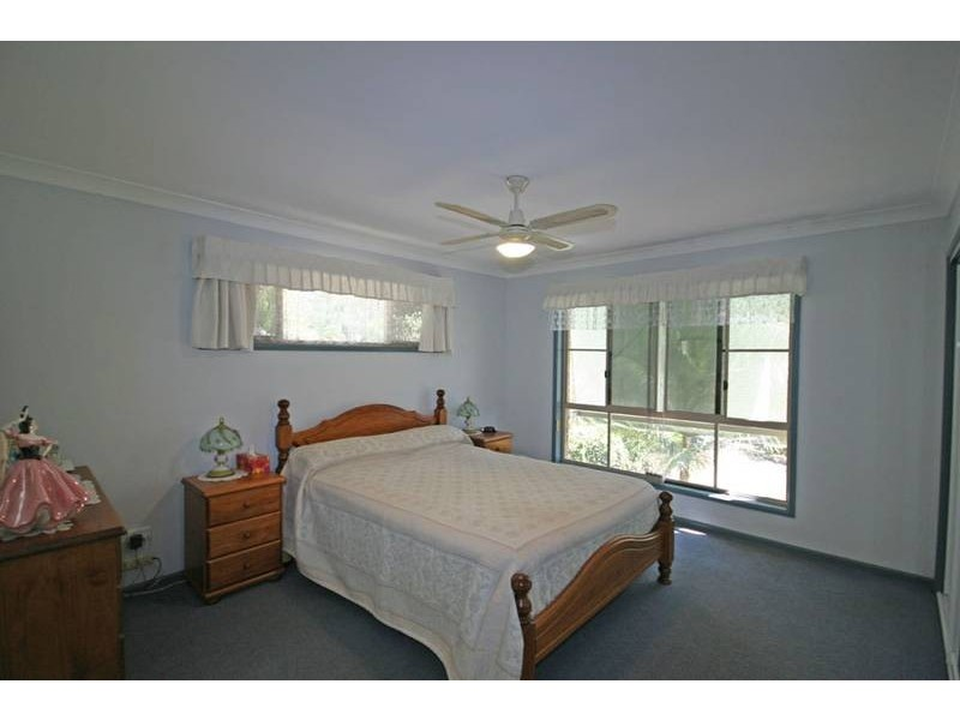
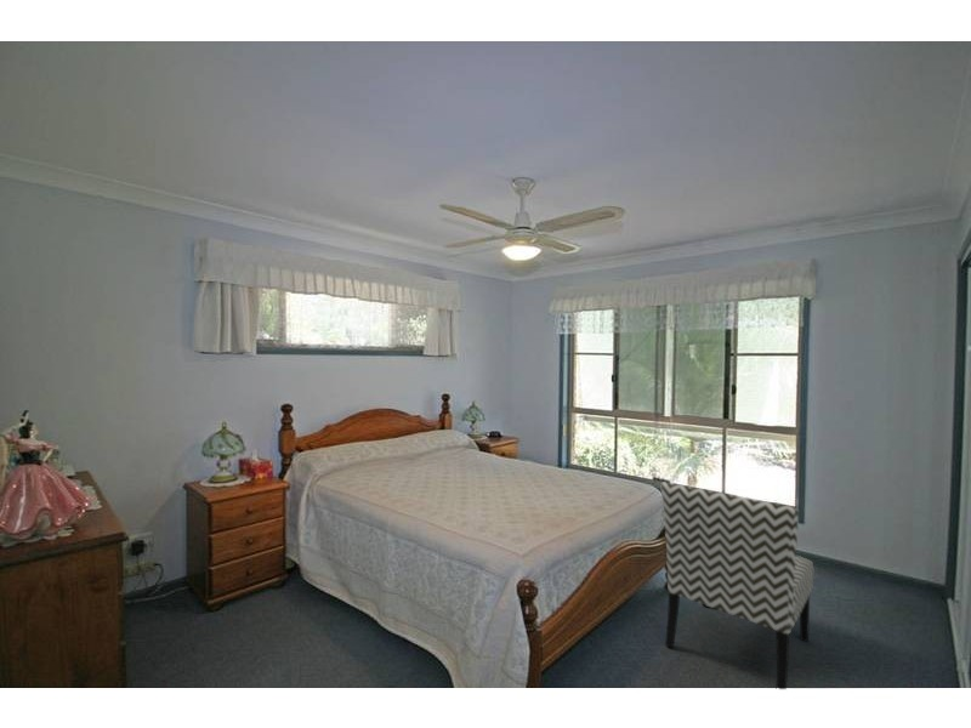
+ chair [660,480,814,690]
